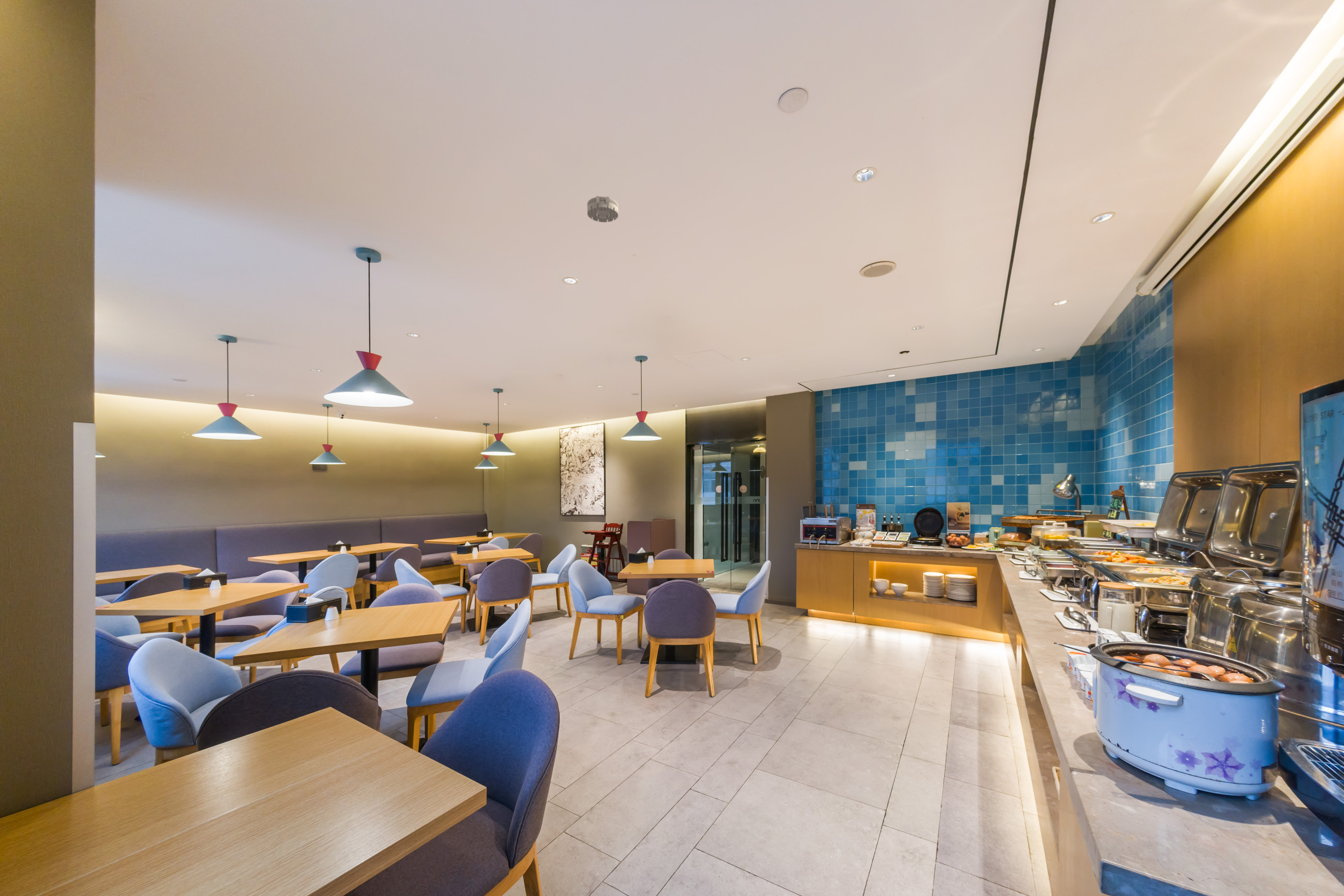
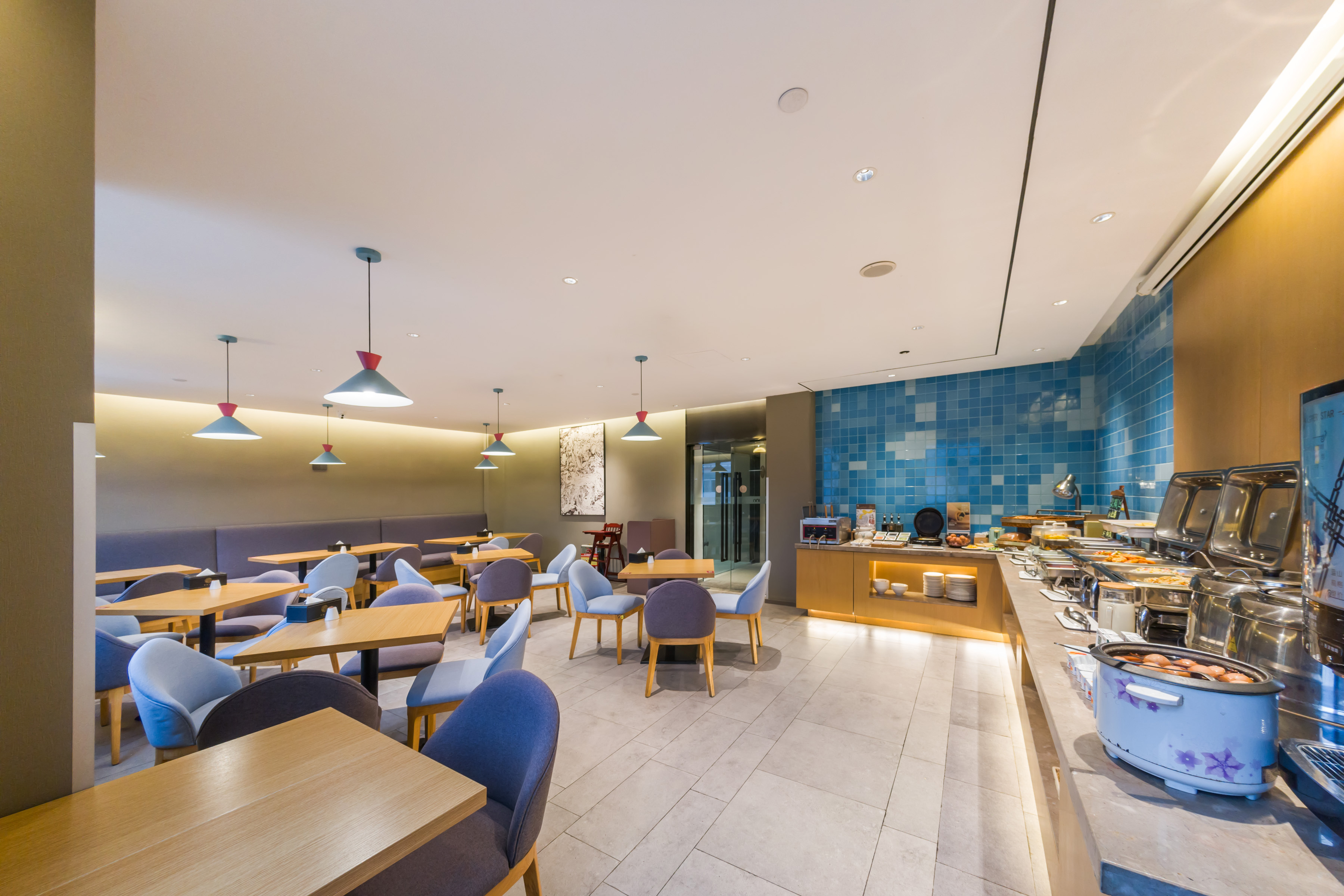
- smoke detector [587,196,619,223]
